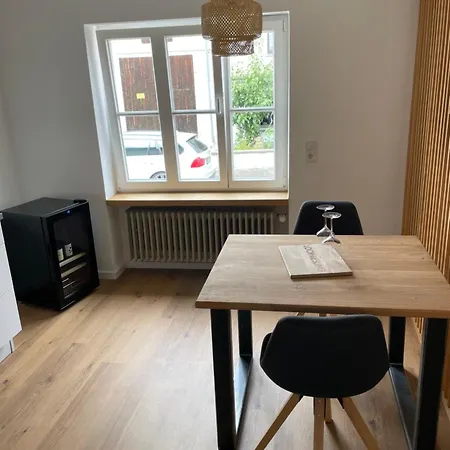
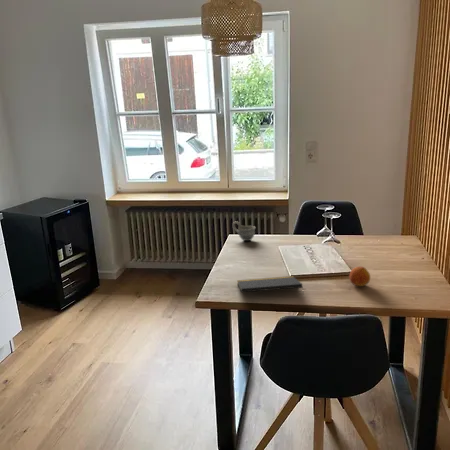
+ fruit [348,266,371,287]
+ cup [231,220,256,242]
+ notepad [236,275,305,295]
